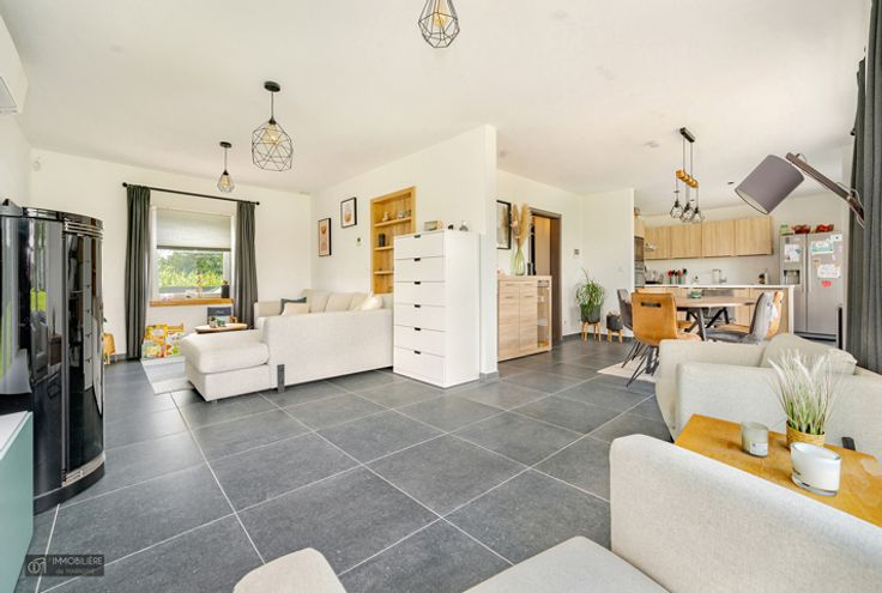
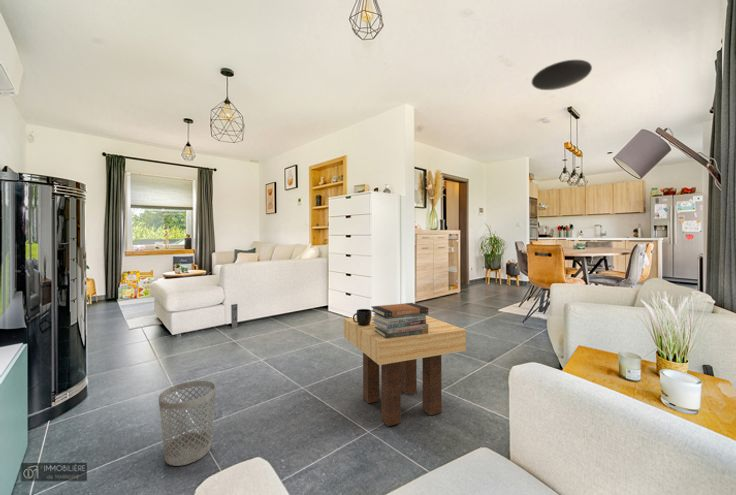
+ side table [343,315,467,427]
+ mug [352,308,373,326]
+ book stack [370,302,429,338]
+ wastebasket [158,380,217,467]
+ ceiling light [531,59,593,91]
